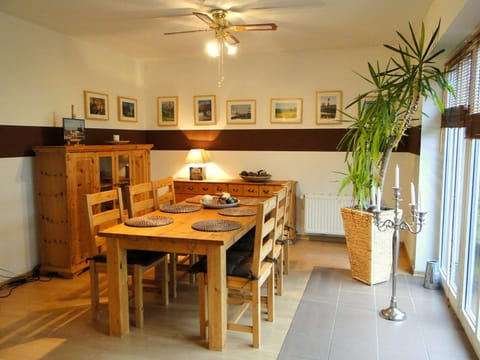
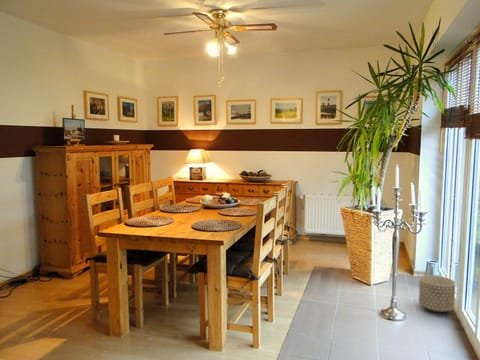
+ planter [418,274,456,313]
